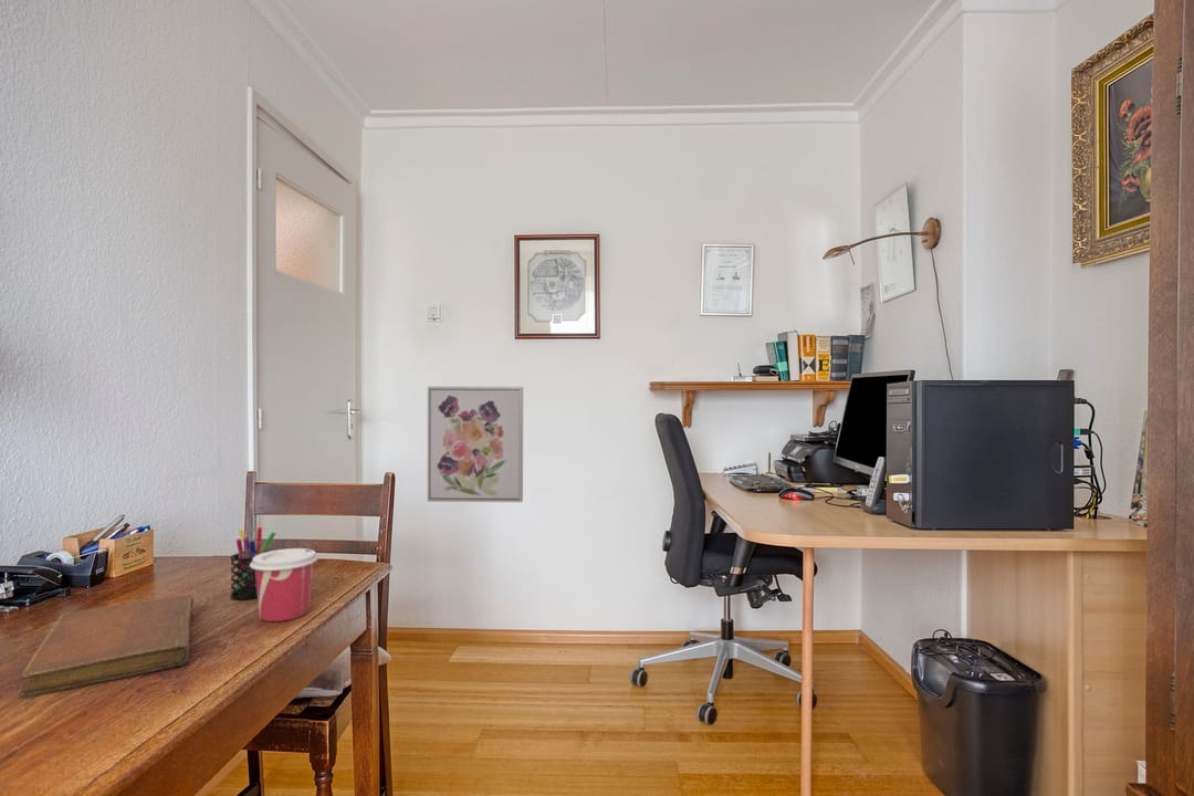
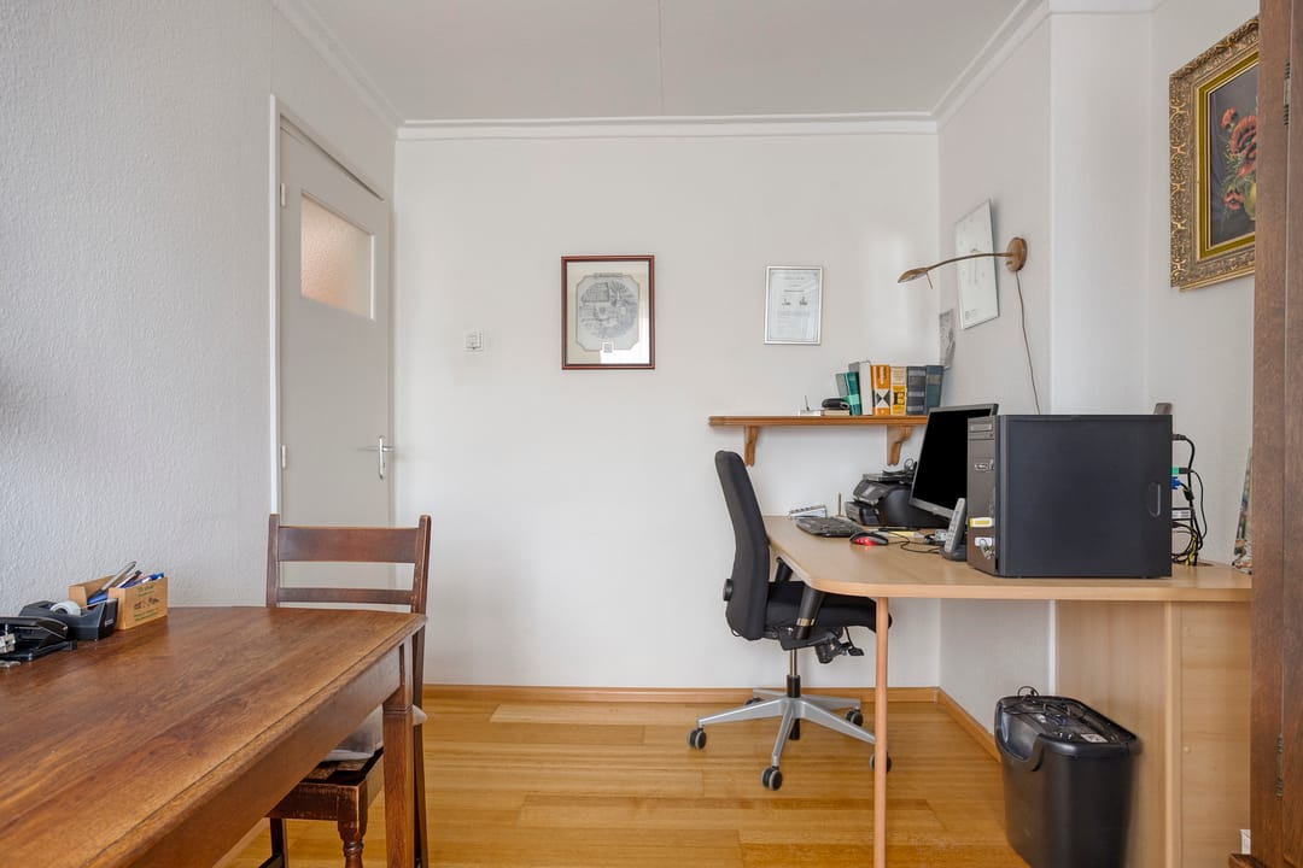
- notebook [18,594,195,699]
- cup [250,547,320,622]
- wall art [427,386,524,503]
- pen holder [229,526,276,600]
